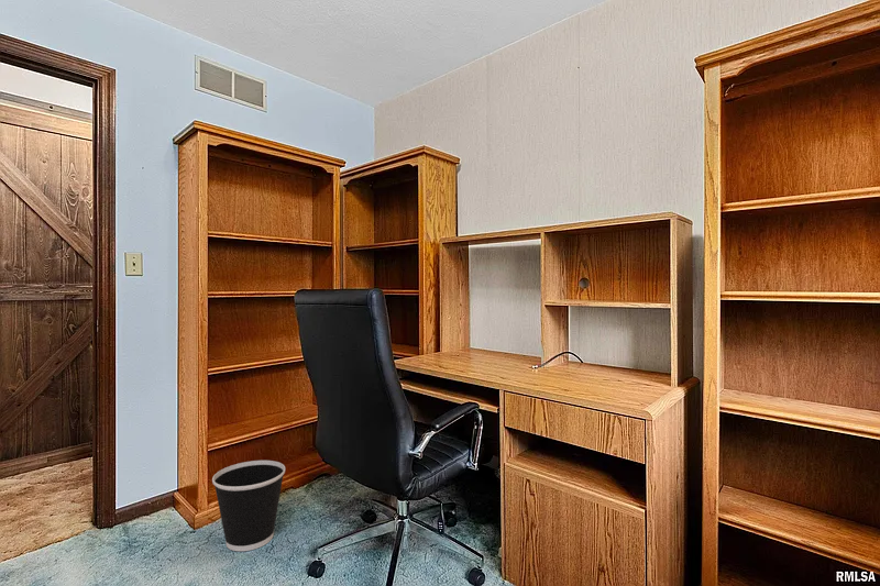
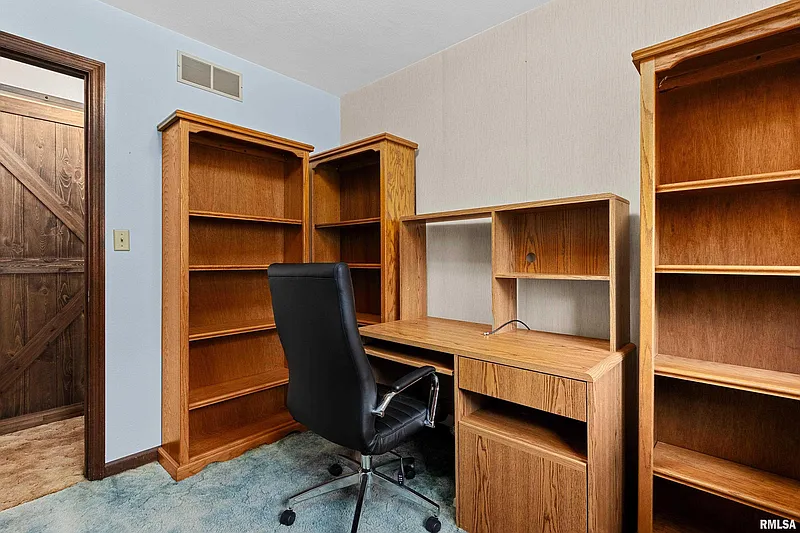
- wastebasket [211,460,286,552]
